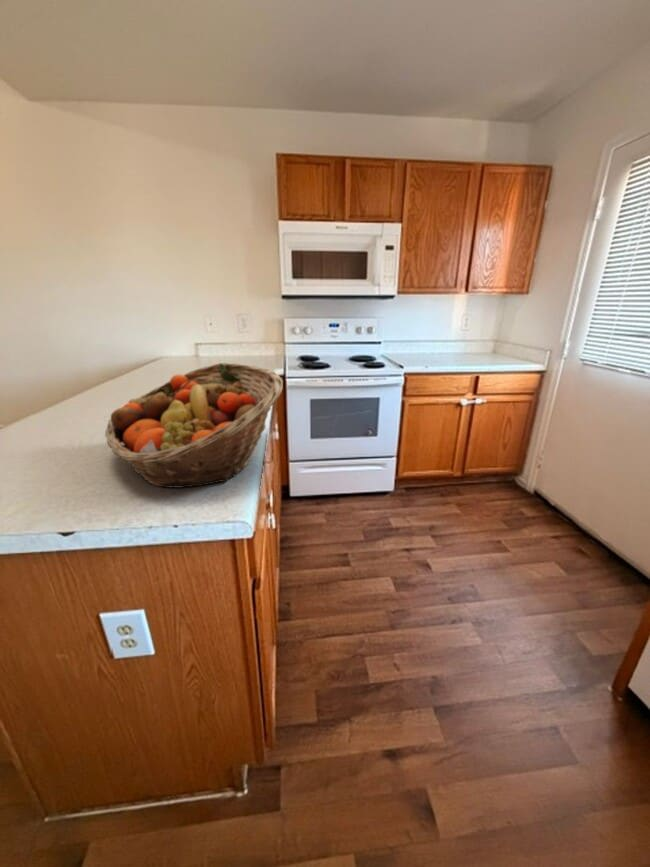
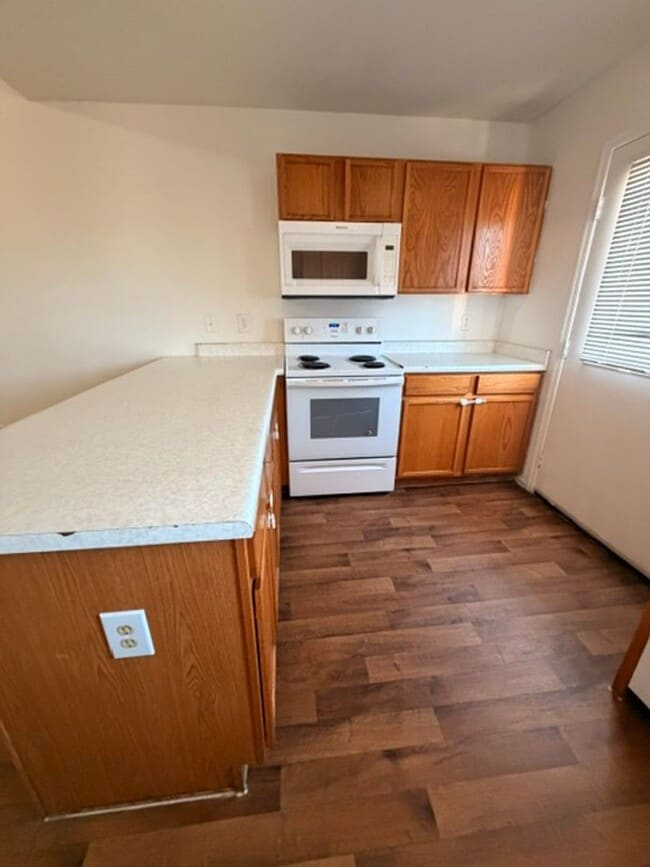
- fruit basket [104,362,284,489]
